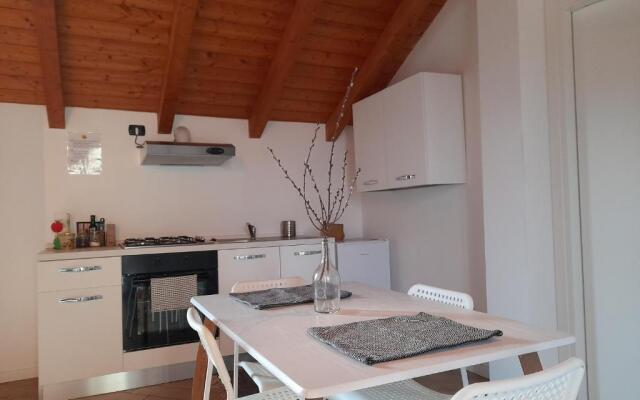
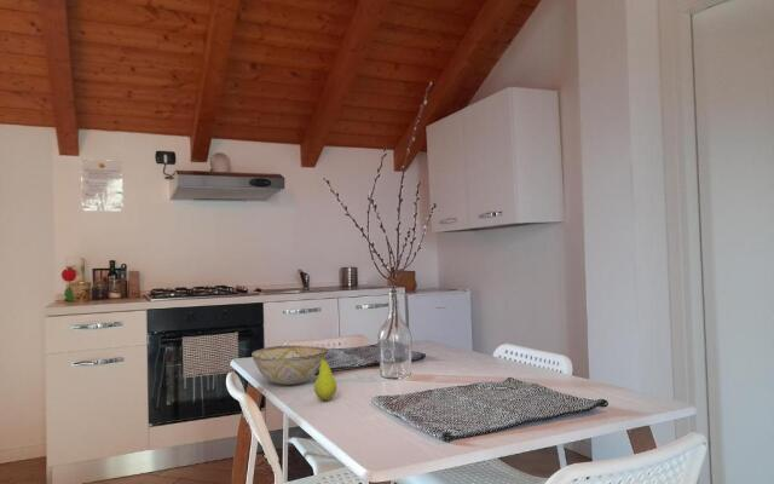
+ ceramic bowl [250,345,329,386]
+ fruit [313,353,337,402]
